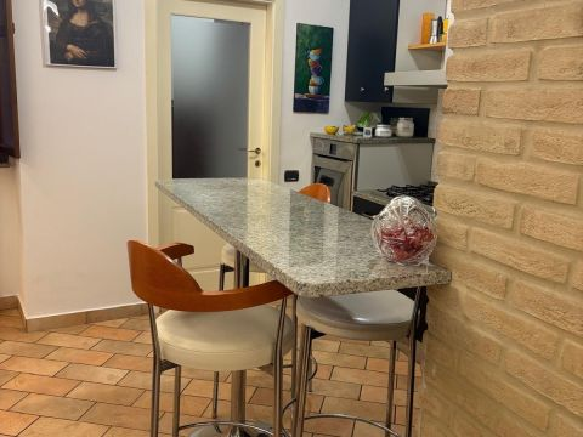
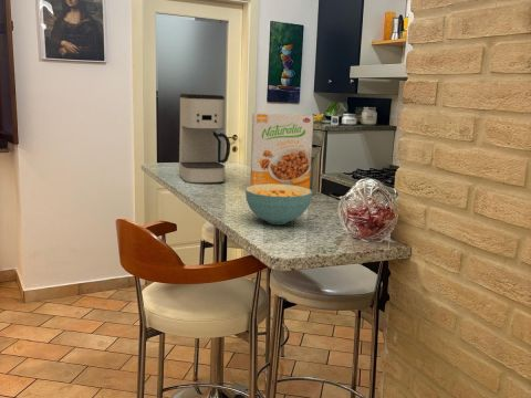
+ coffee maker [178,93,231,185]
+ cereal bowl [244,184,313,226]
+ cereal box [249,113,314,189]
